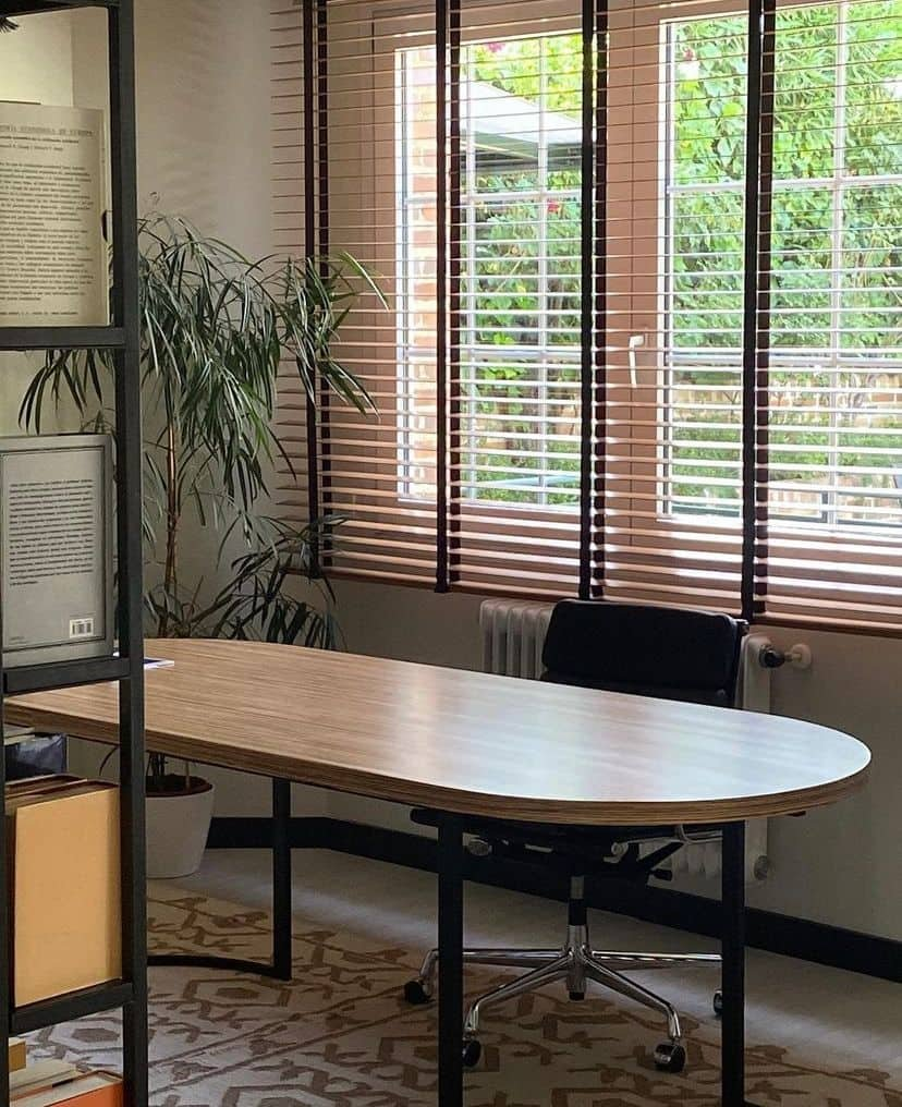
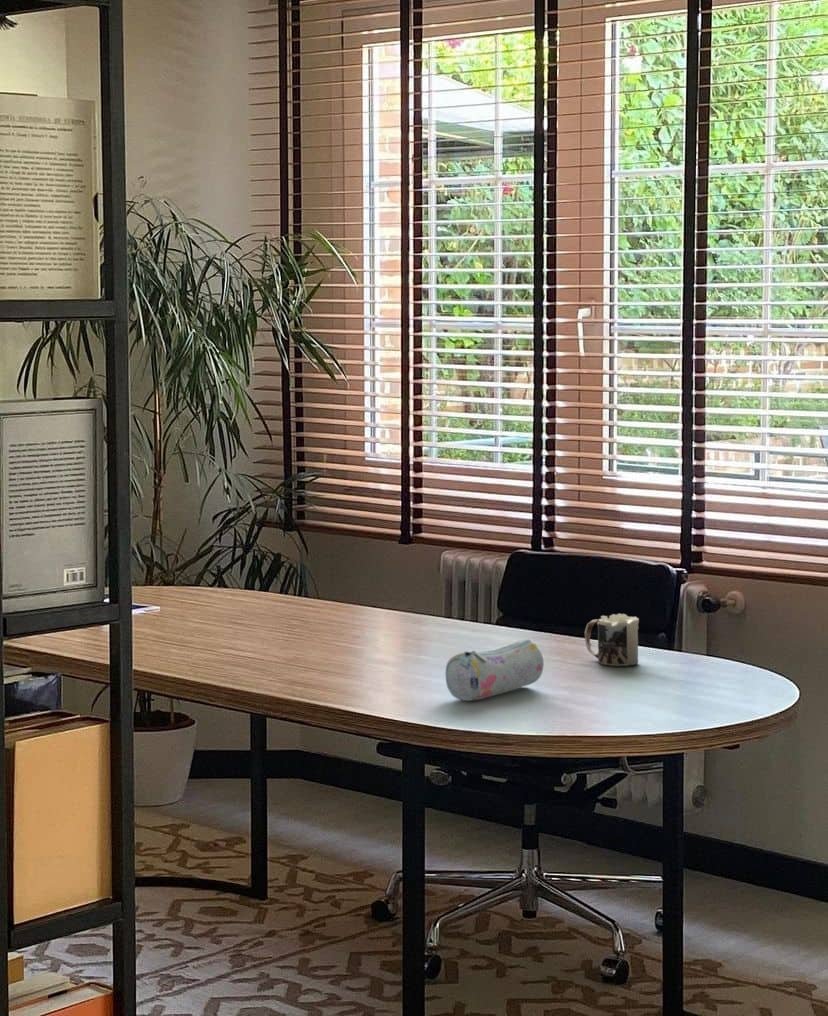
+ mug [584,613,640,667]
+ pencil case [444,638,545,702]
